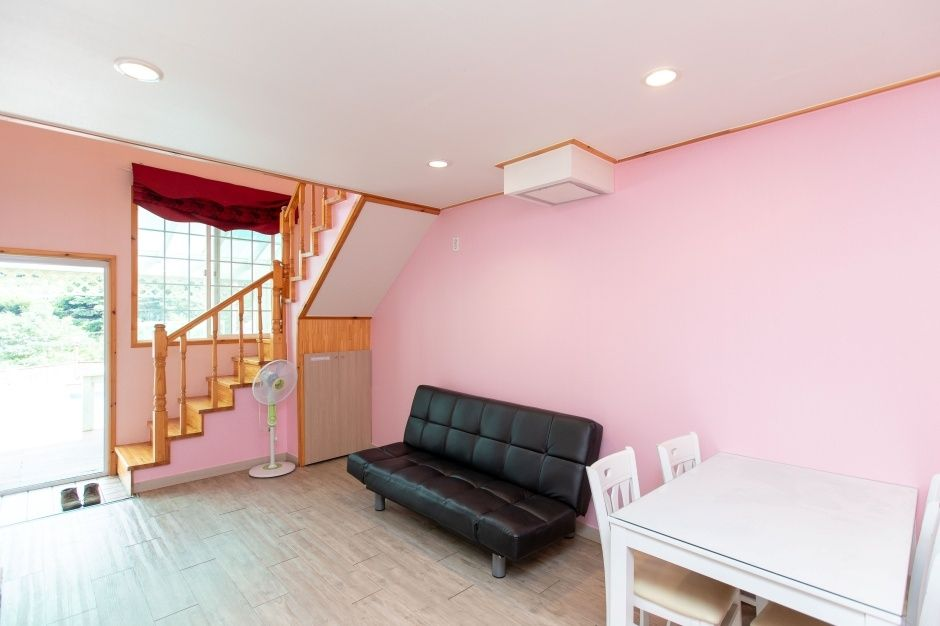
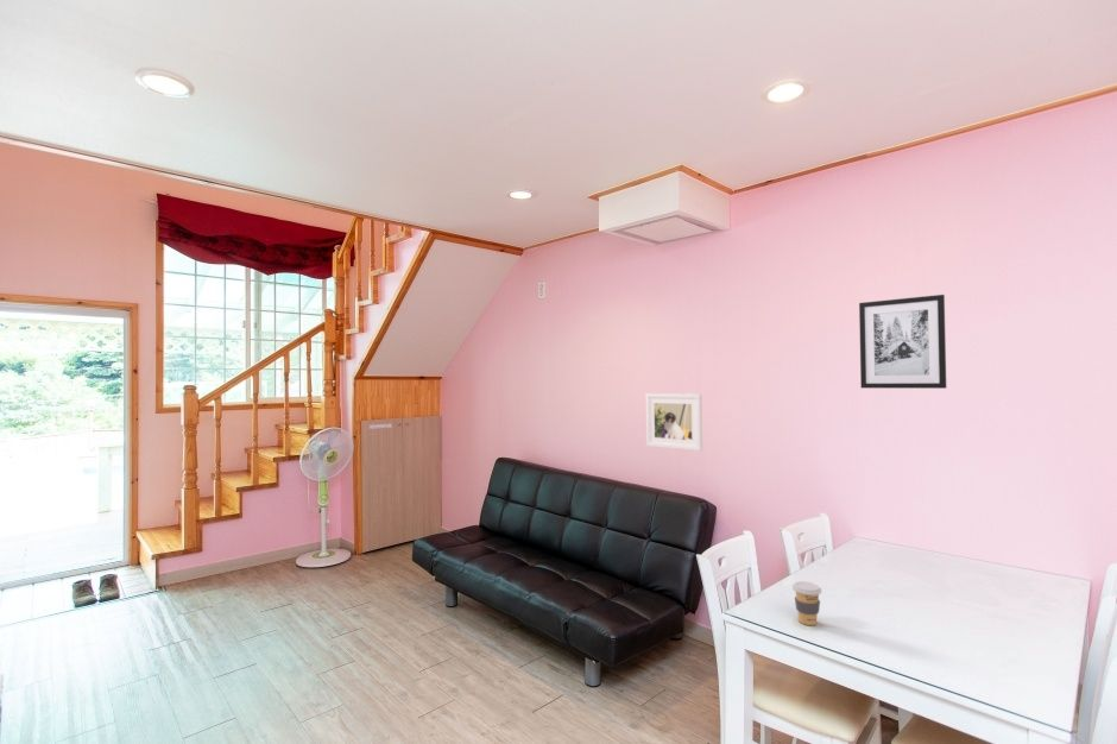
+ coffee cup [791,580,822,626]
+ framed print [645,392,703,453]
+ wall art [858,294,947,390]
